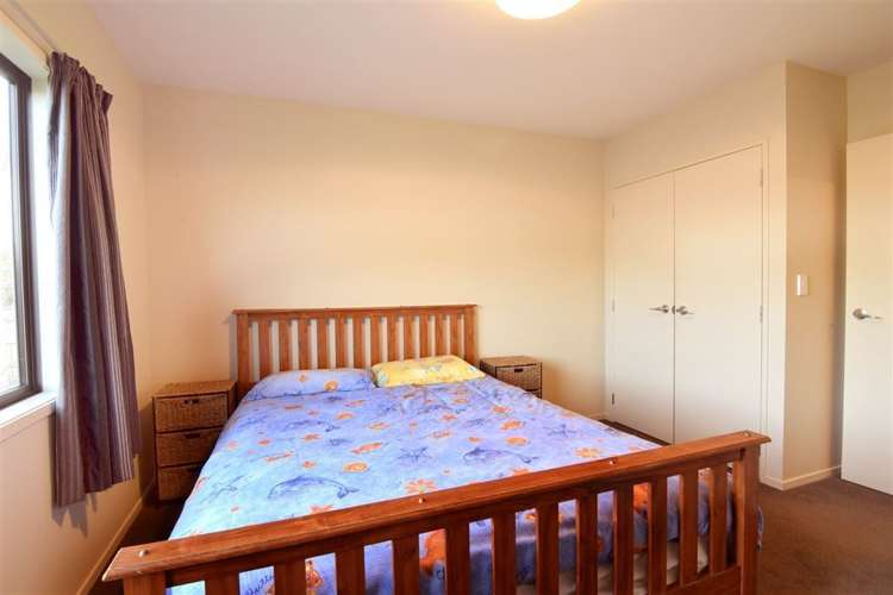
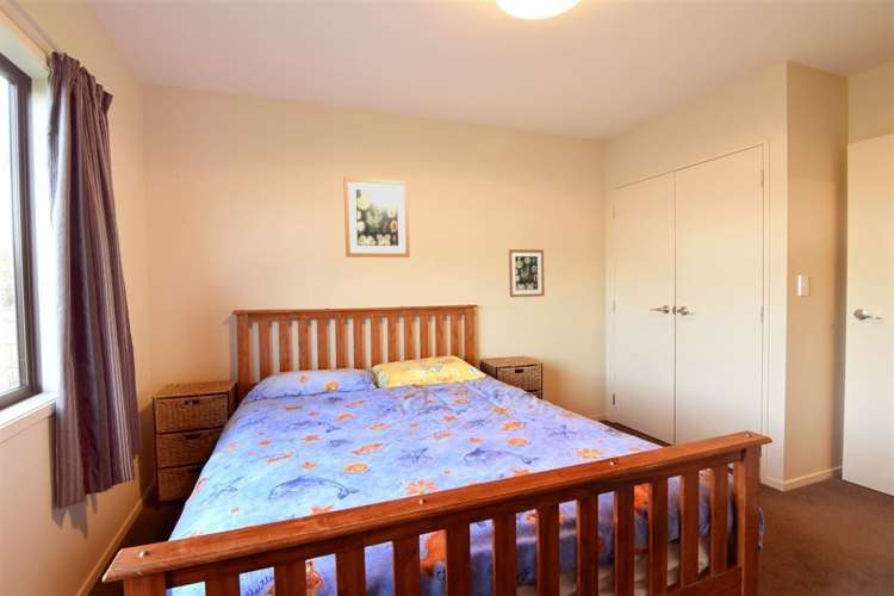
+ wall art [343,175,411,259]
+ wall art [508,248,546,298]
